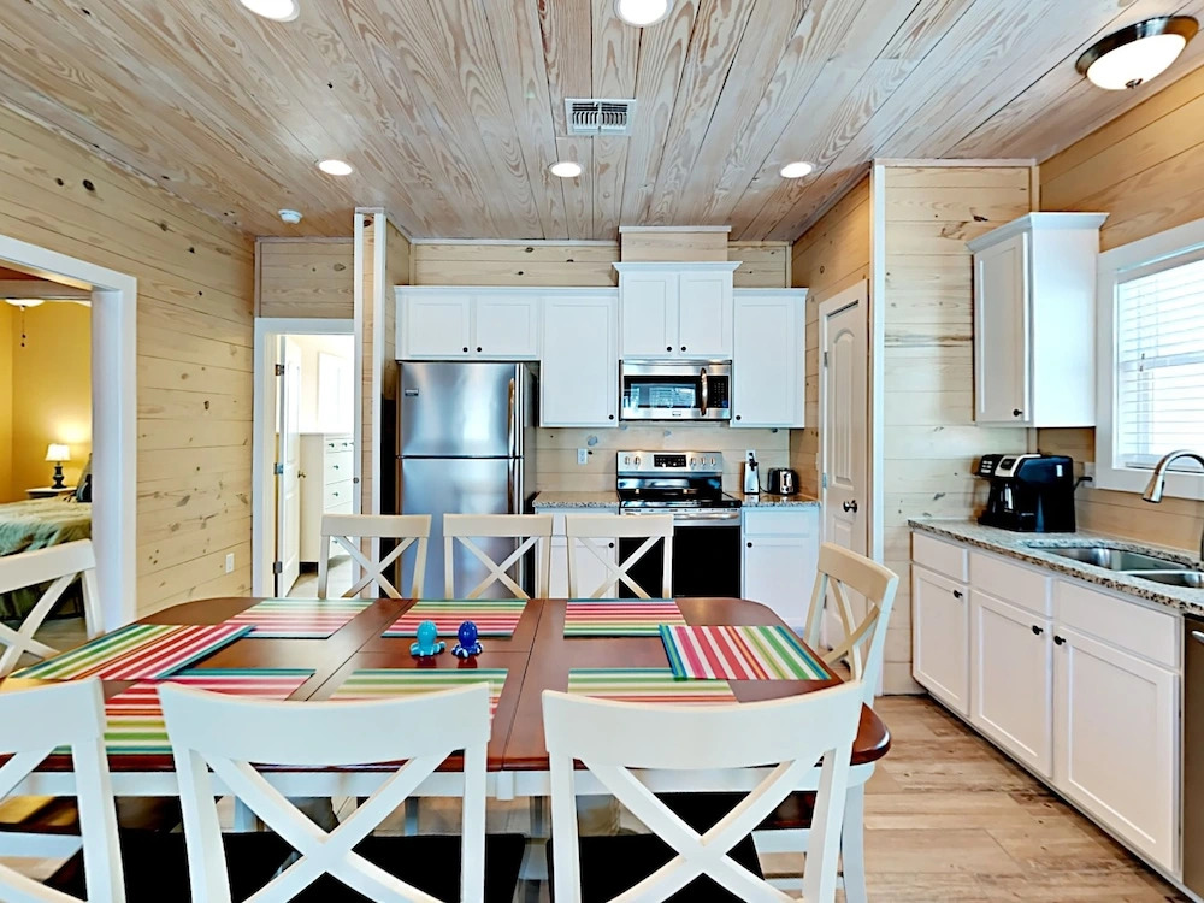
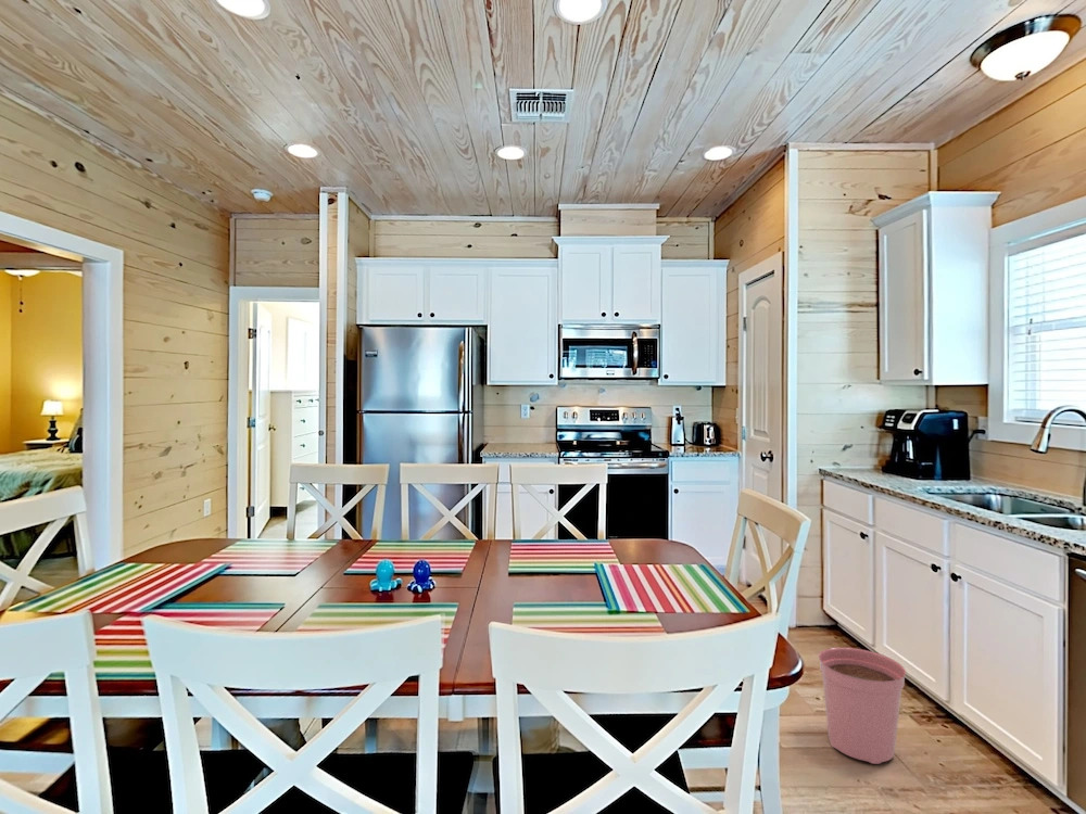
+ plant pot [818,646,907,765]
